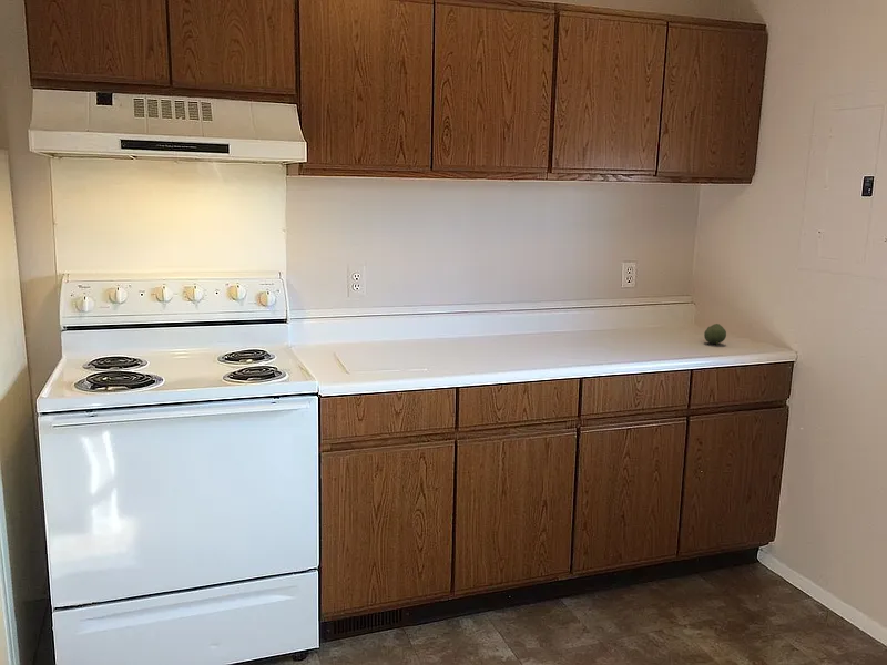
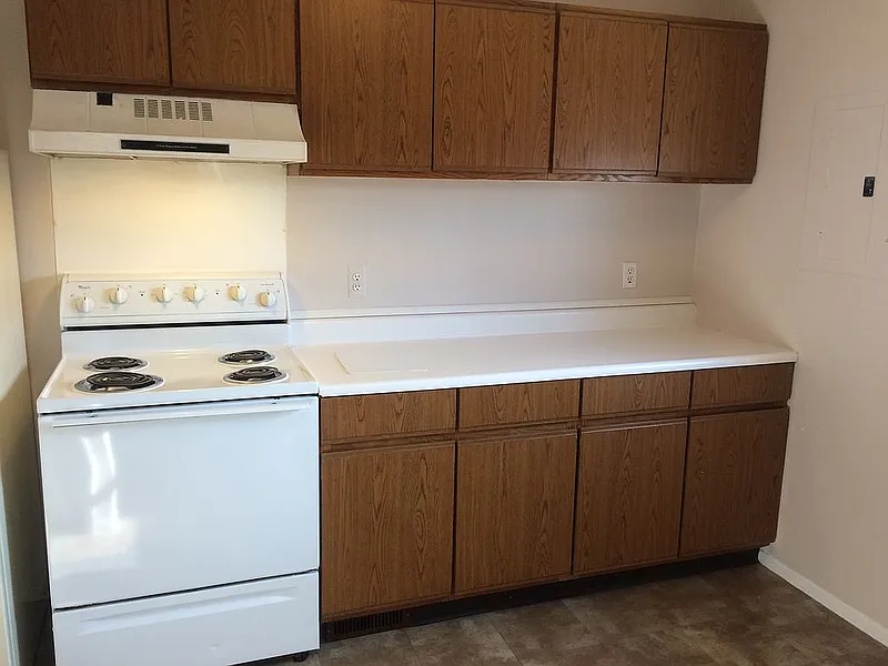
- fruit [703,323,727,346]
